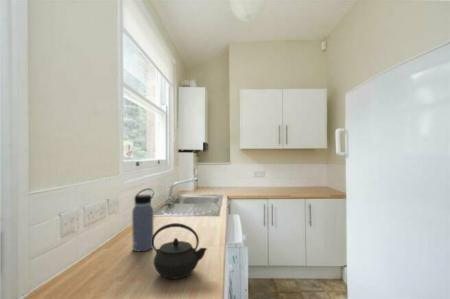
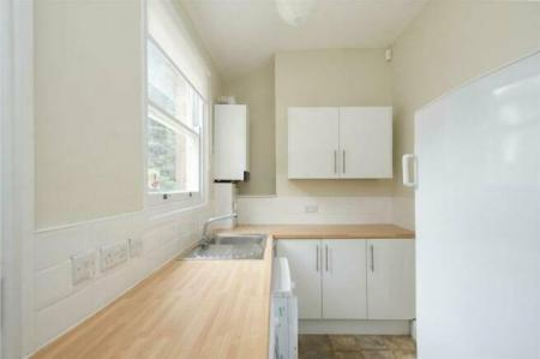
- water bottle [131,187,155,252]
- kettle [152,222,208,280]
